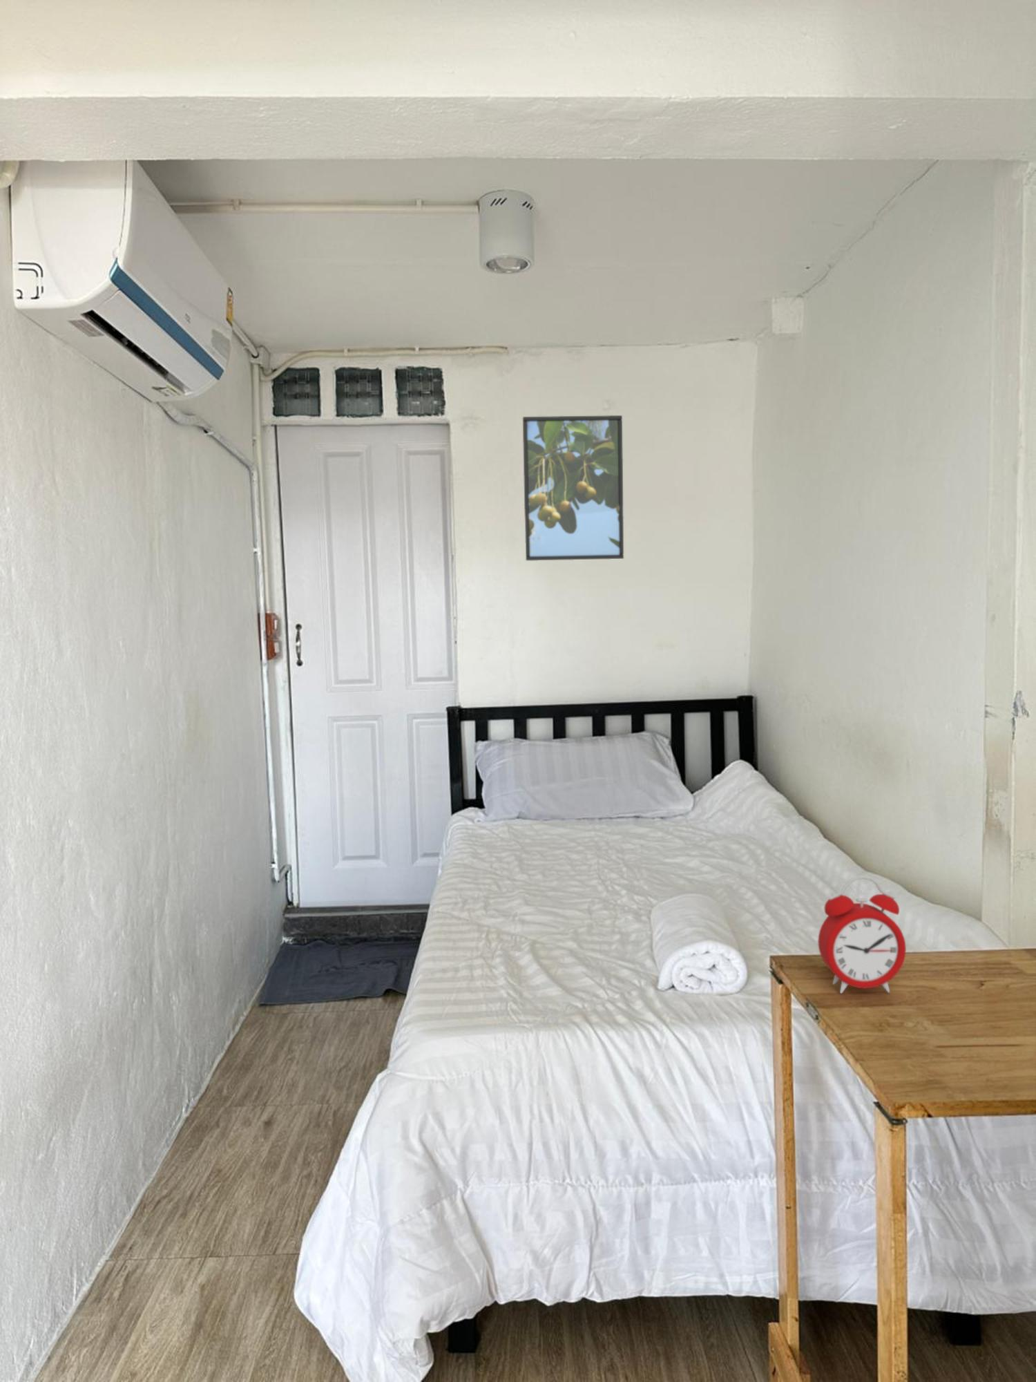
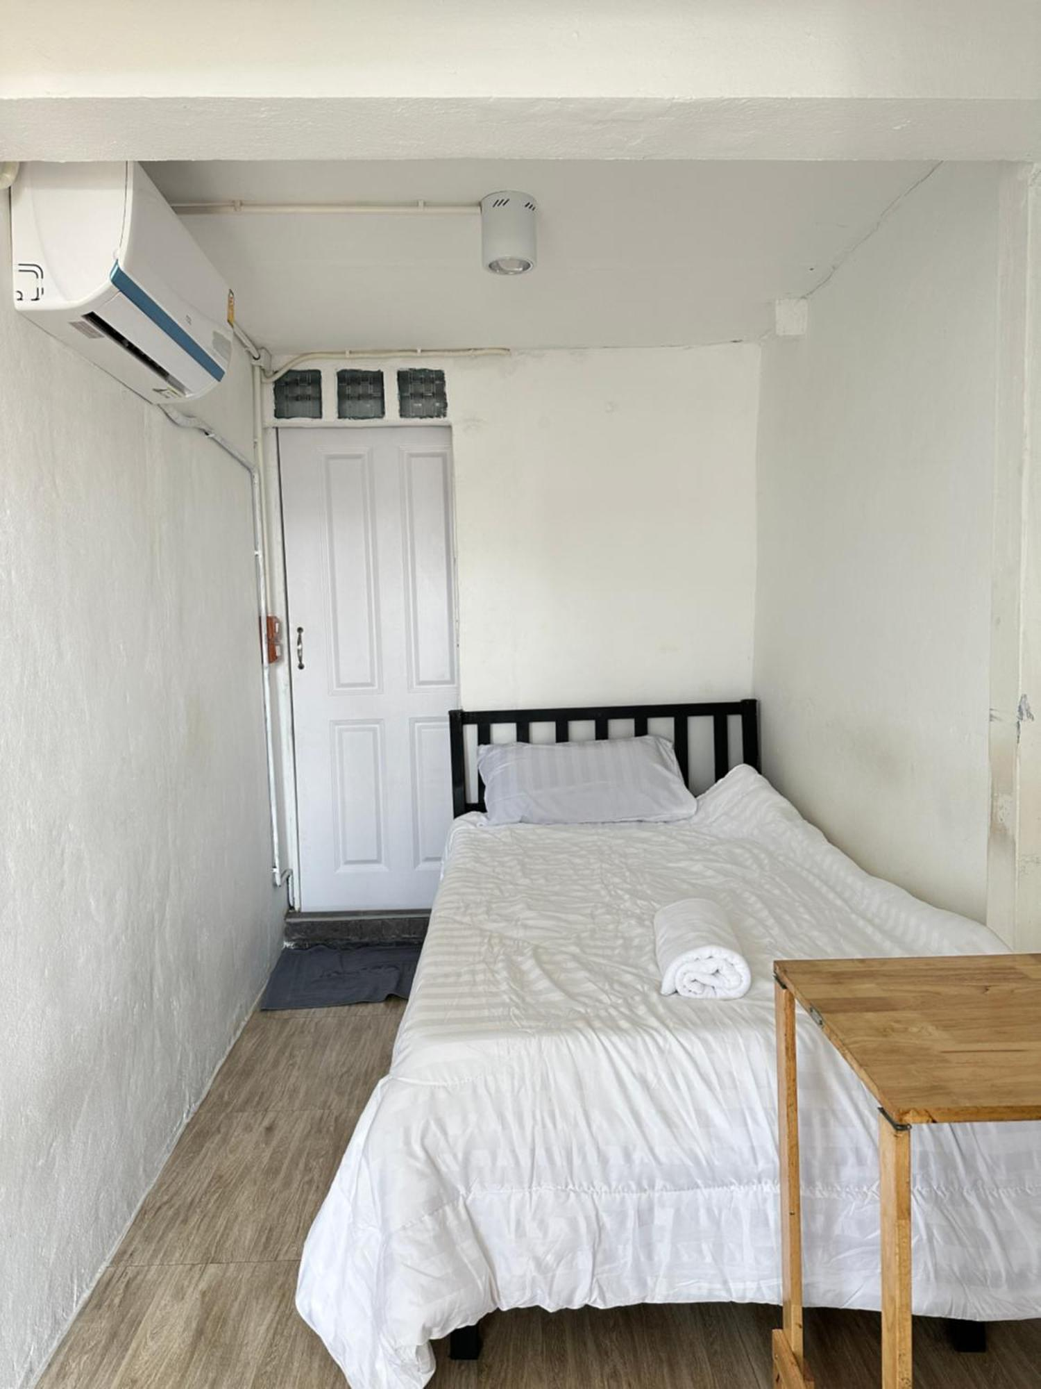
- alarm clock [817,875,906,995]
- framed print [522,415,625,562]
